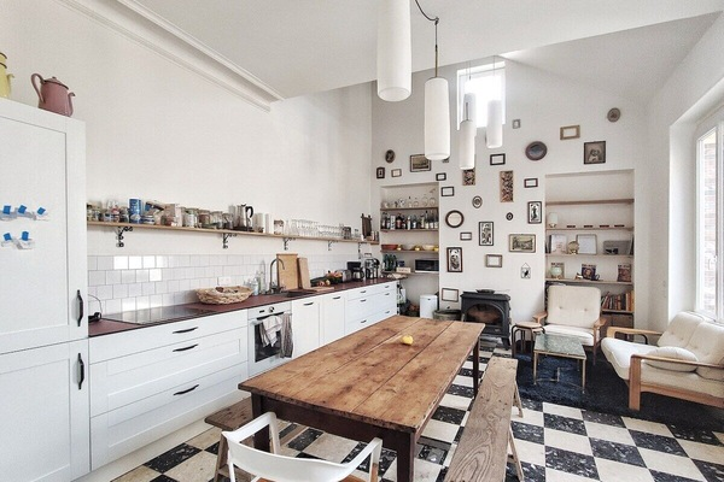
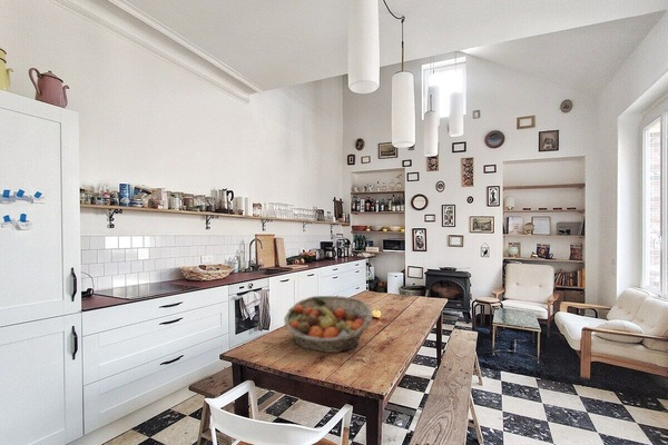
+ fruit basket [283,295,373,354]
